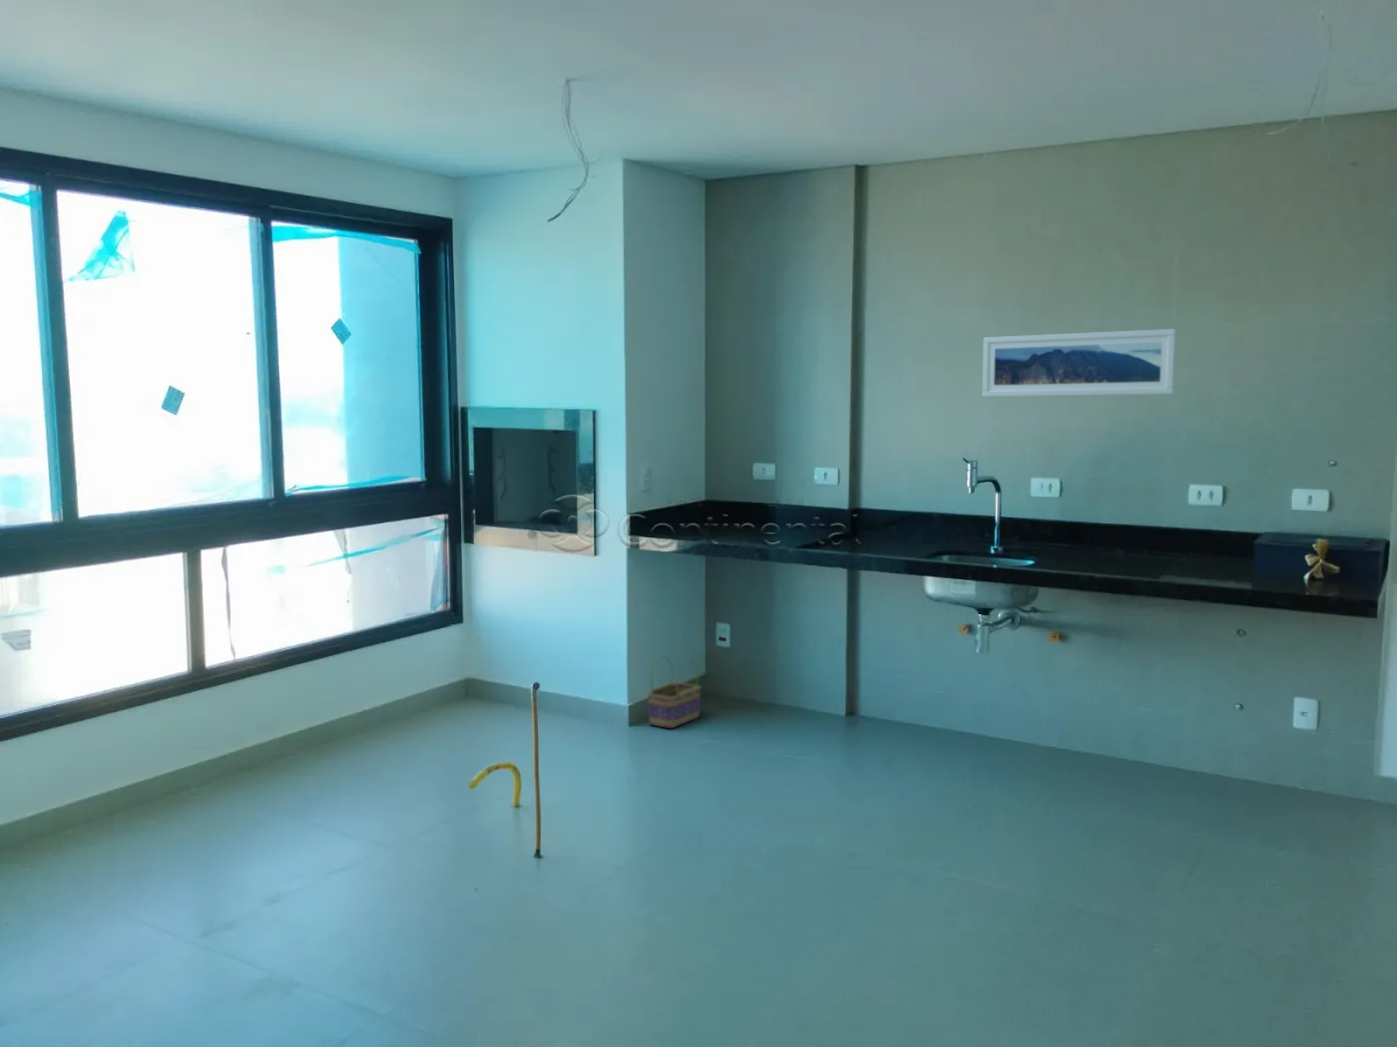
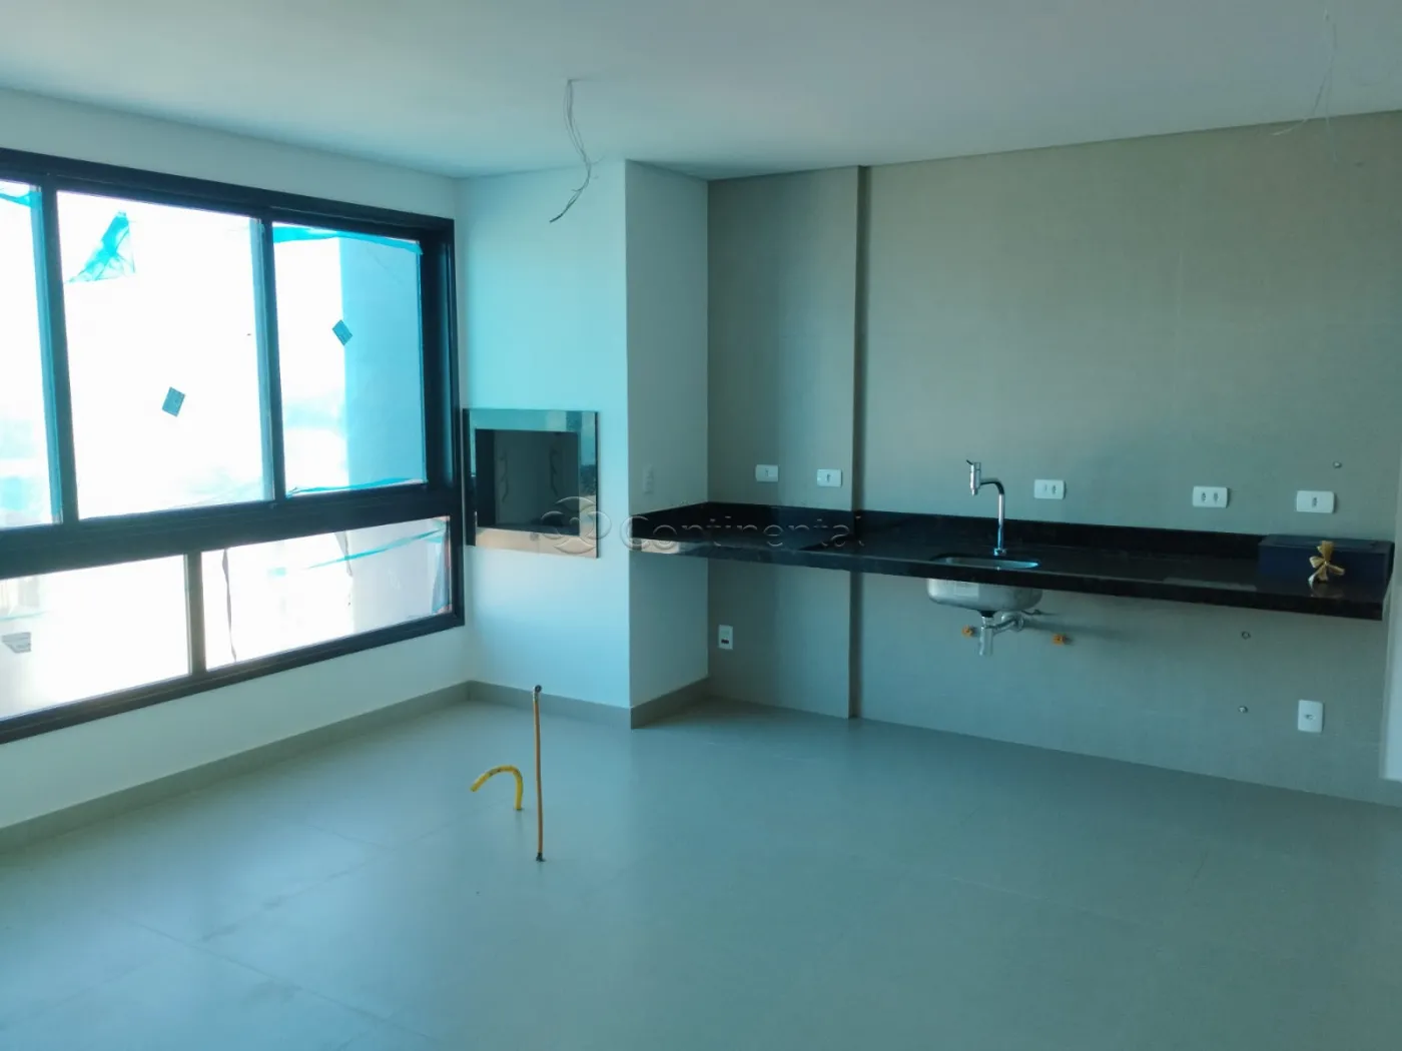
- basket [647,655,702,729]
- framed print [981,328,1177,398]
